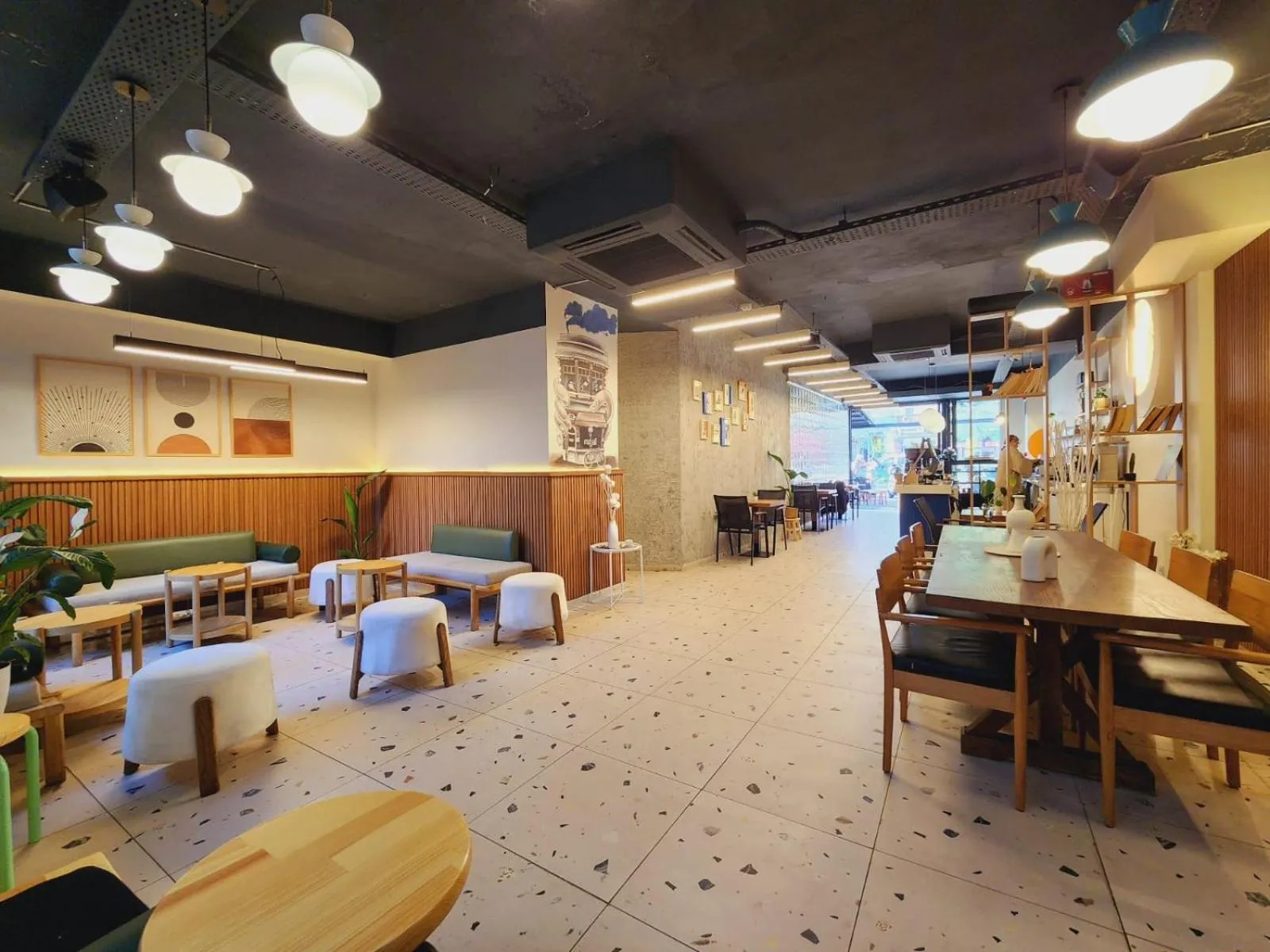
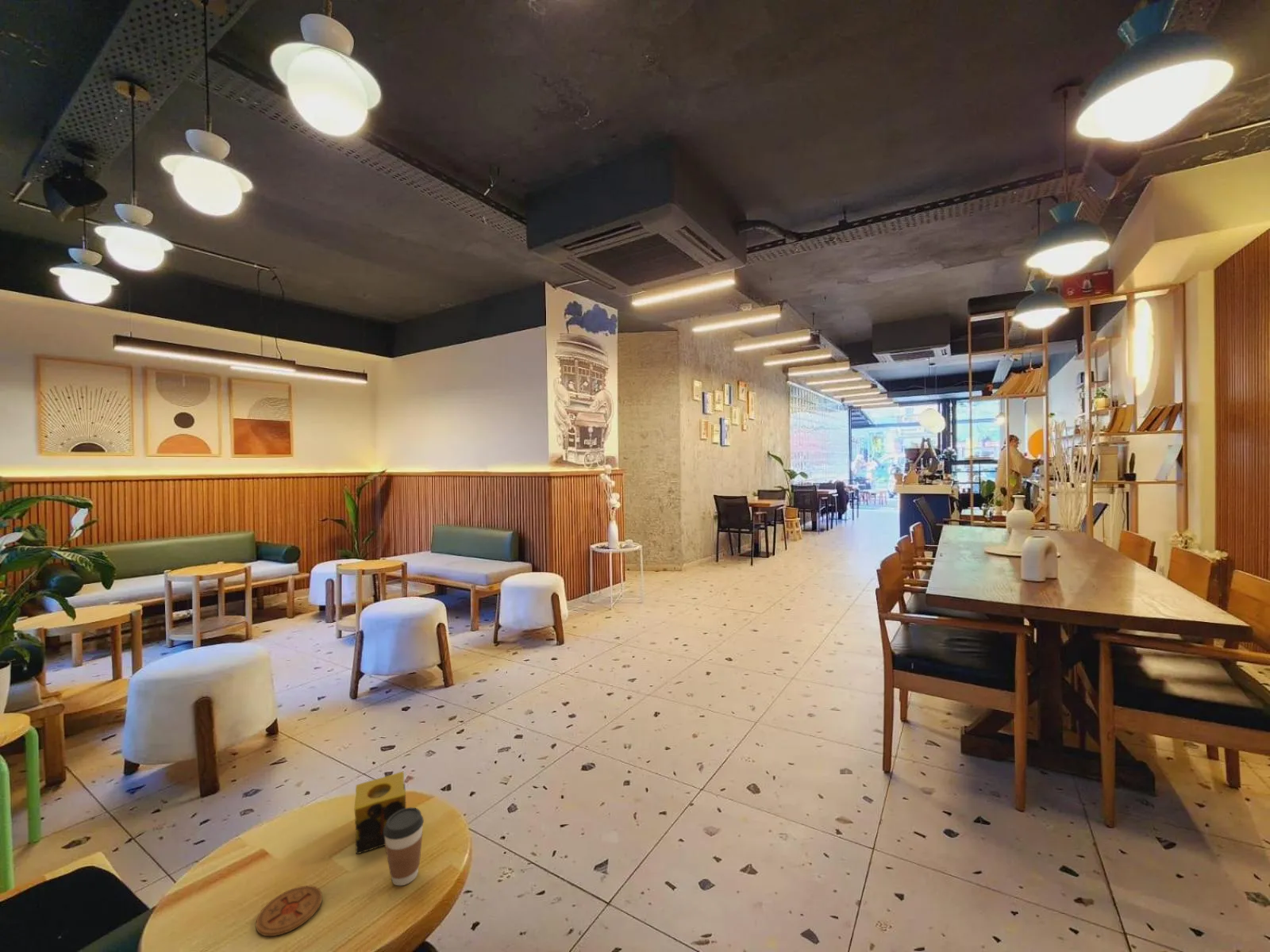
+ candle [354,771,406,854]
+ coaster [255,885,323,937]
+ coffee cup [383,807,425,886]
